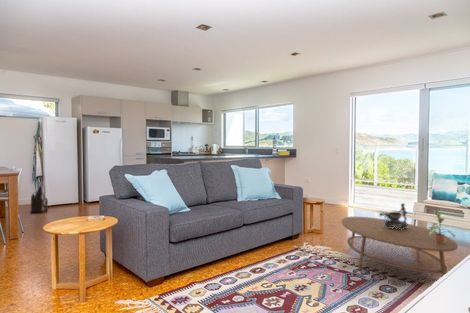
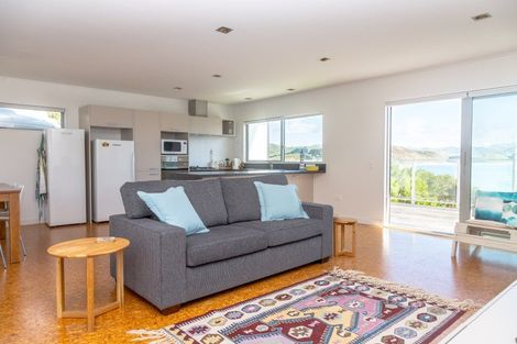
- shoulder bag [30,183,49,213]
- potted plant [427,209,456,244]
- decorative bowl [378,202,408,230]
- coffee table [340,216,459,277]
